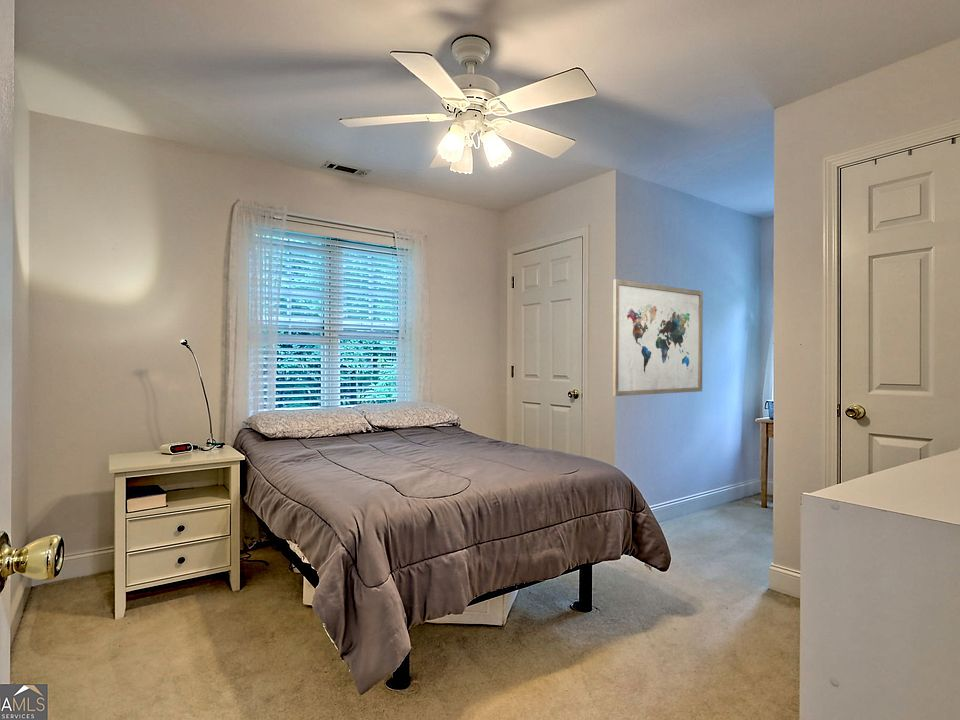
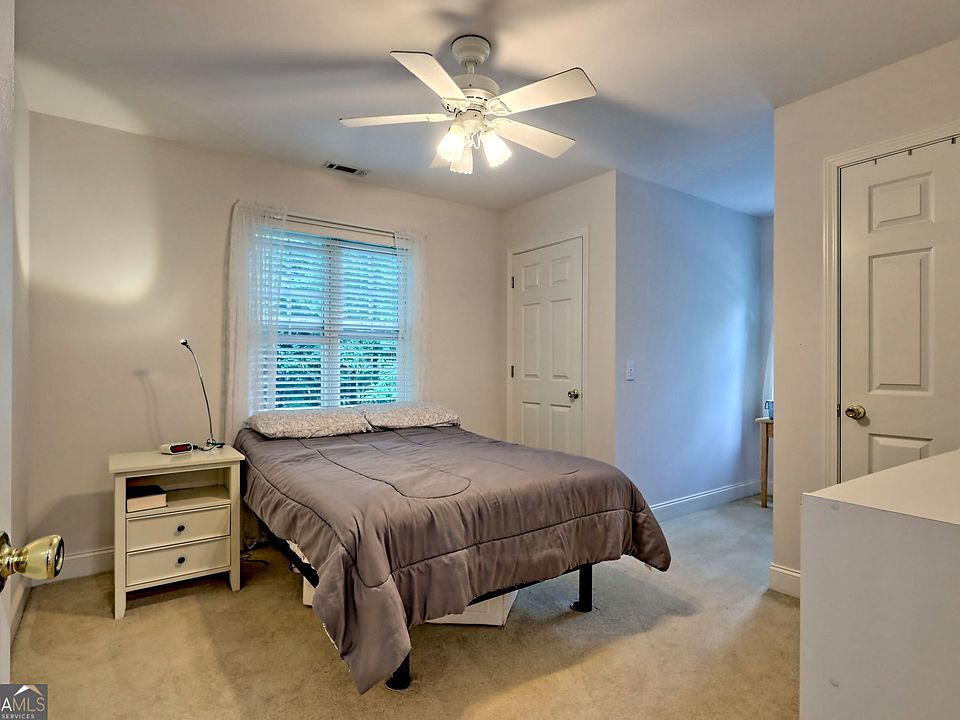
- wall art [612,278,704,397]
